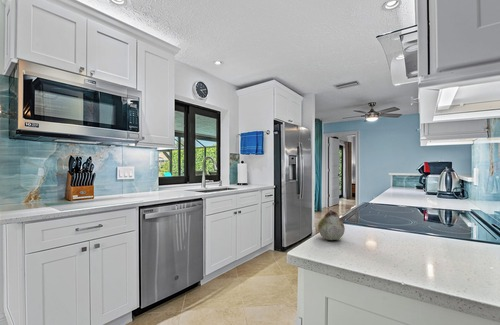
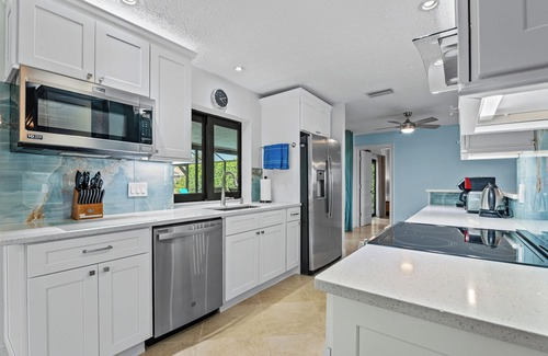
- fruit [317,209,346,241]
